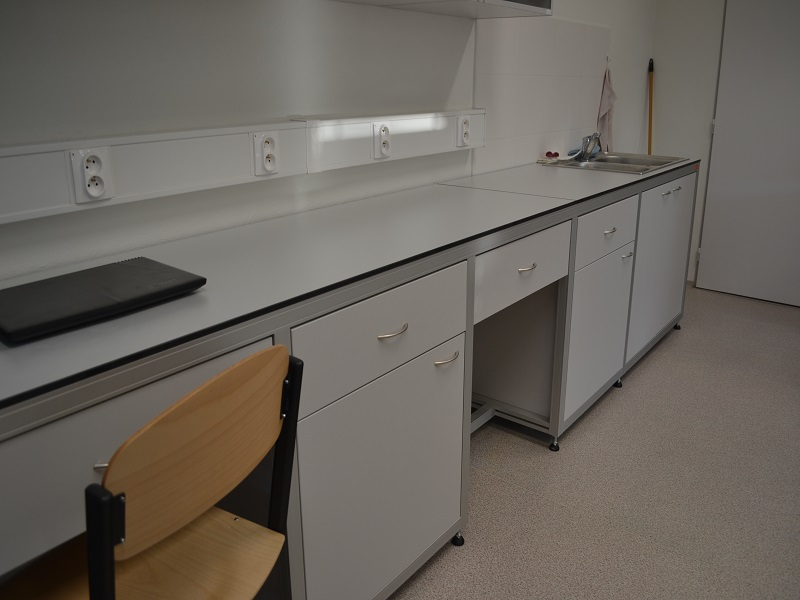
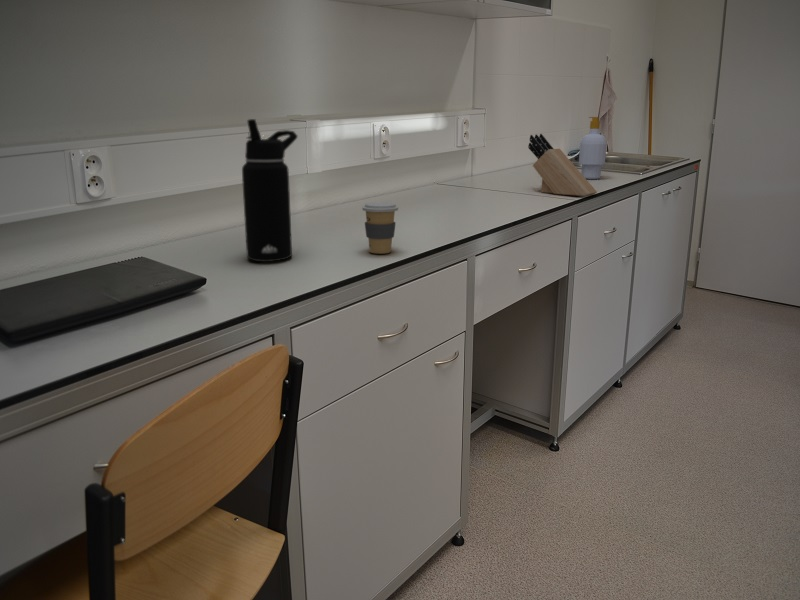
+ water bottle [241,118,299,263]
+ knife block [527,133,598,197]
+ coffee cup [361,201,399,255]
+ soap bottle [578,116,608,180]
